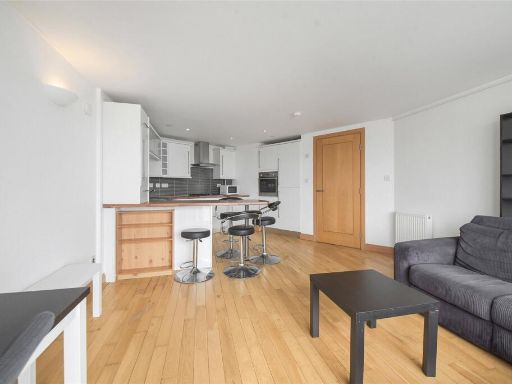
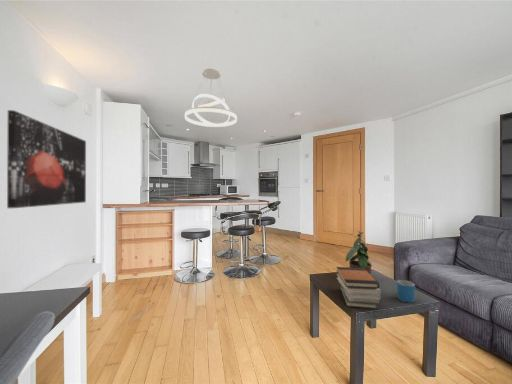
+ book stack [335,266,382,310]
+ mug [396,279,416,303]
+ pendant light [184,68,238,128]
+ wall art [6,109,87,209]
+ potted plant [344,230,373,276]
